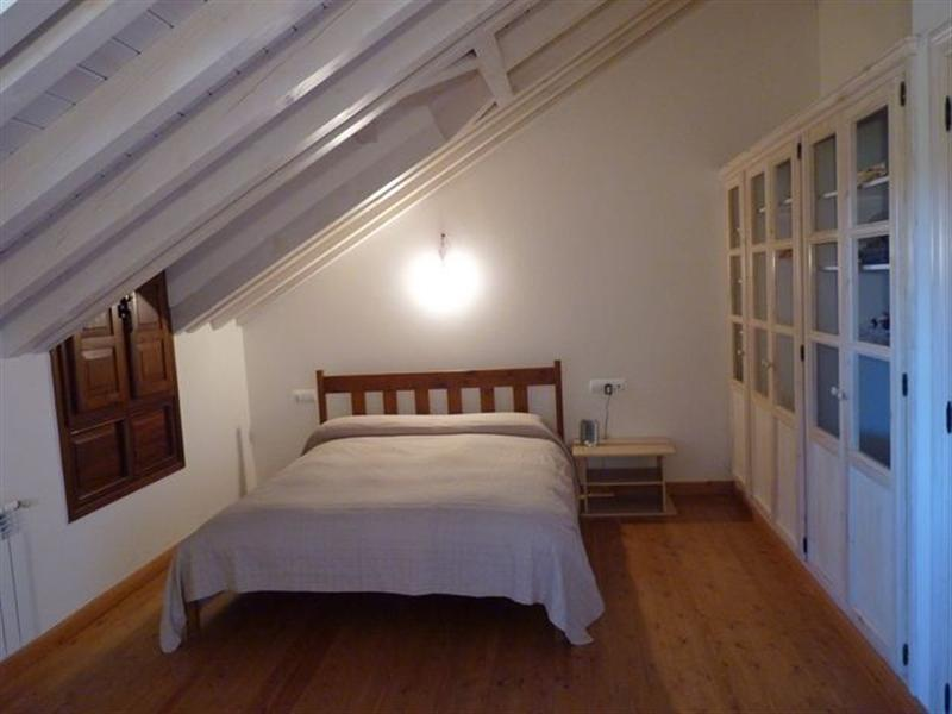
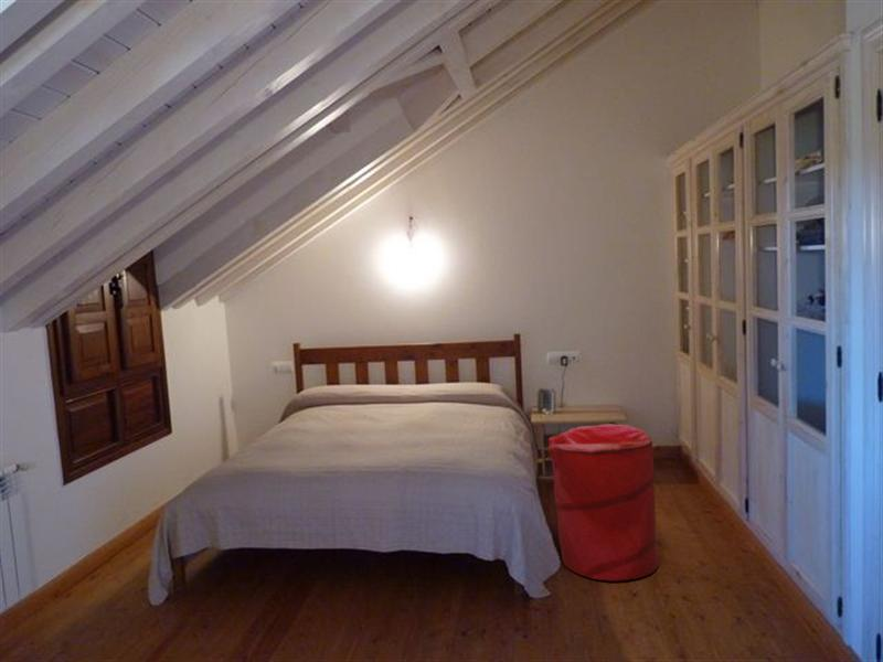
+ laundry hamper [547,423,660,583]
